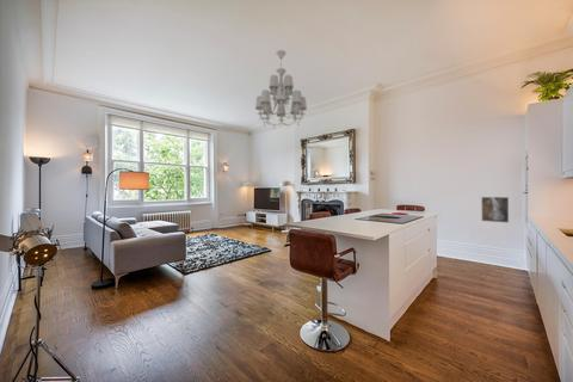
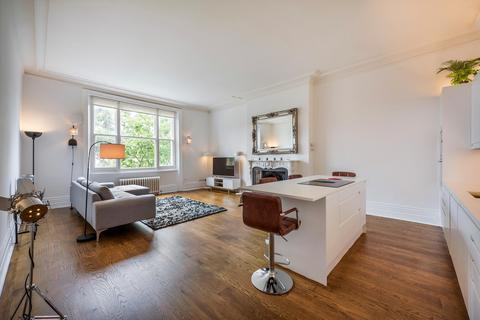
- chandelier [254,49,308,130]
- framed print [480,196,510,224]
